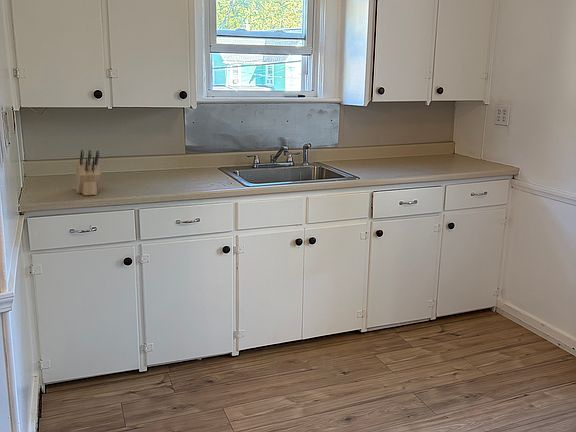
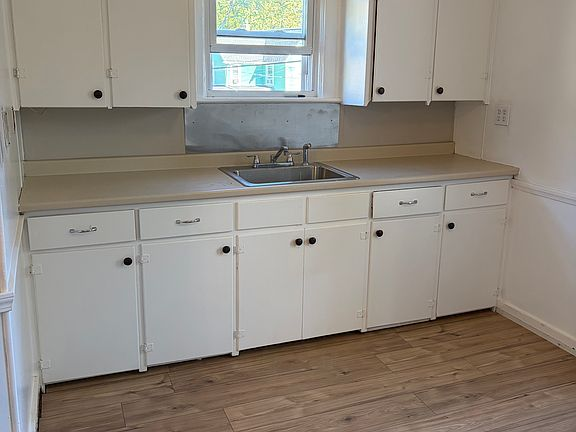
- knife block [73,149,102,196]
